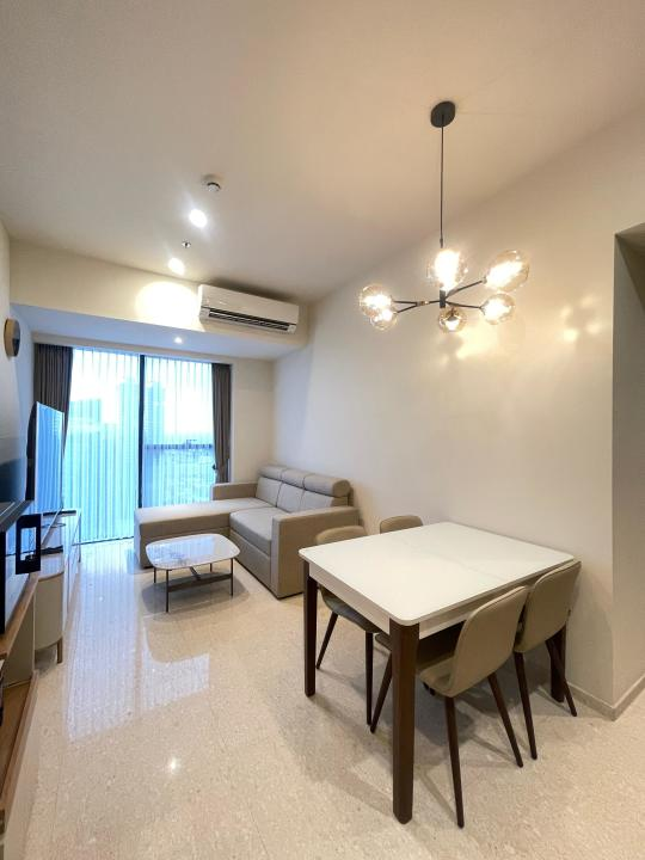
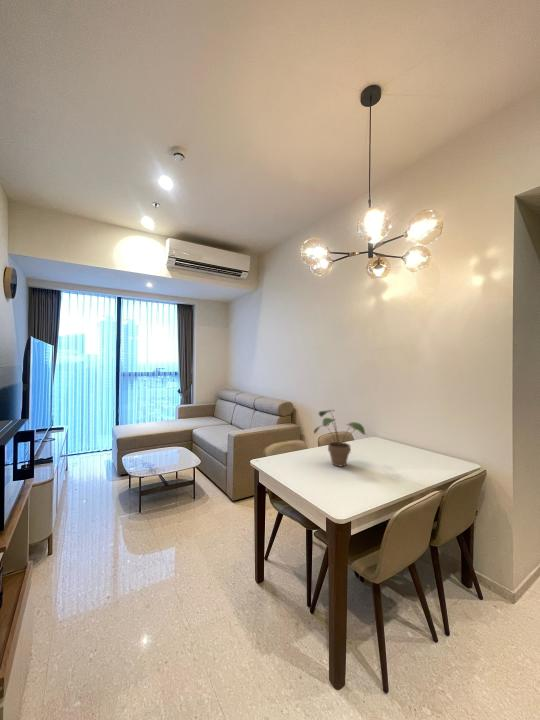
+ potted plant [313,409,368,467]
